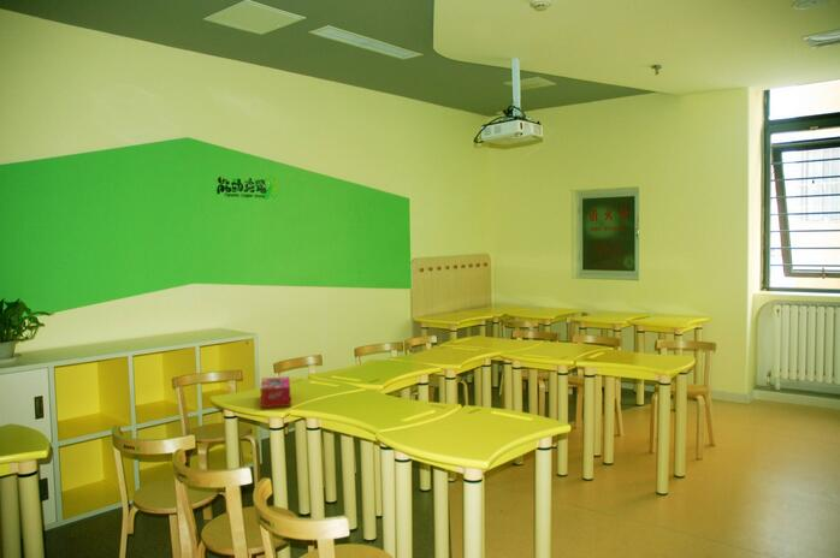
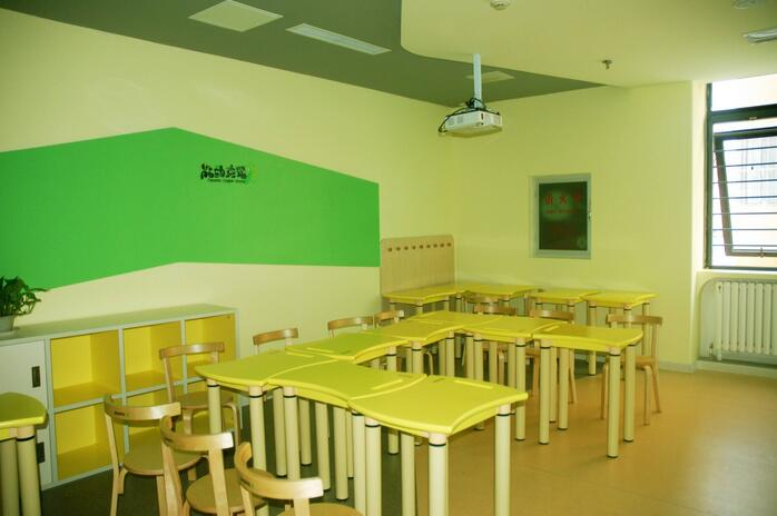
- tissue box [260,375,292,409]
